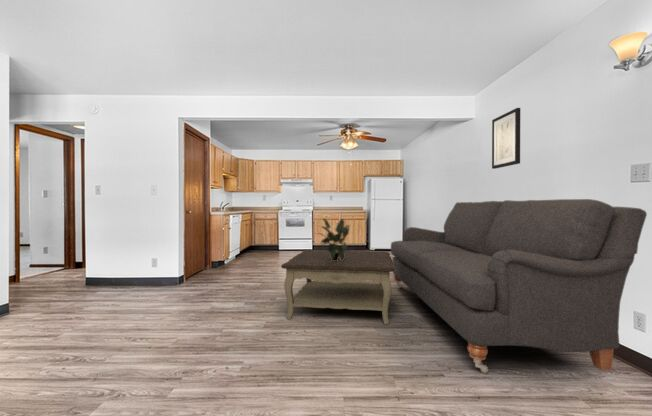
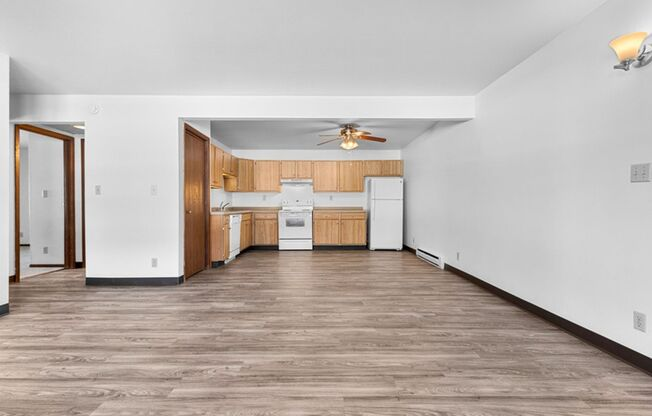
- wall art [491,107,521,170]
- coffee table [280,249,395,325]
- sofa [390,198,648,374]
- potted plant [313,218,351,261]
